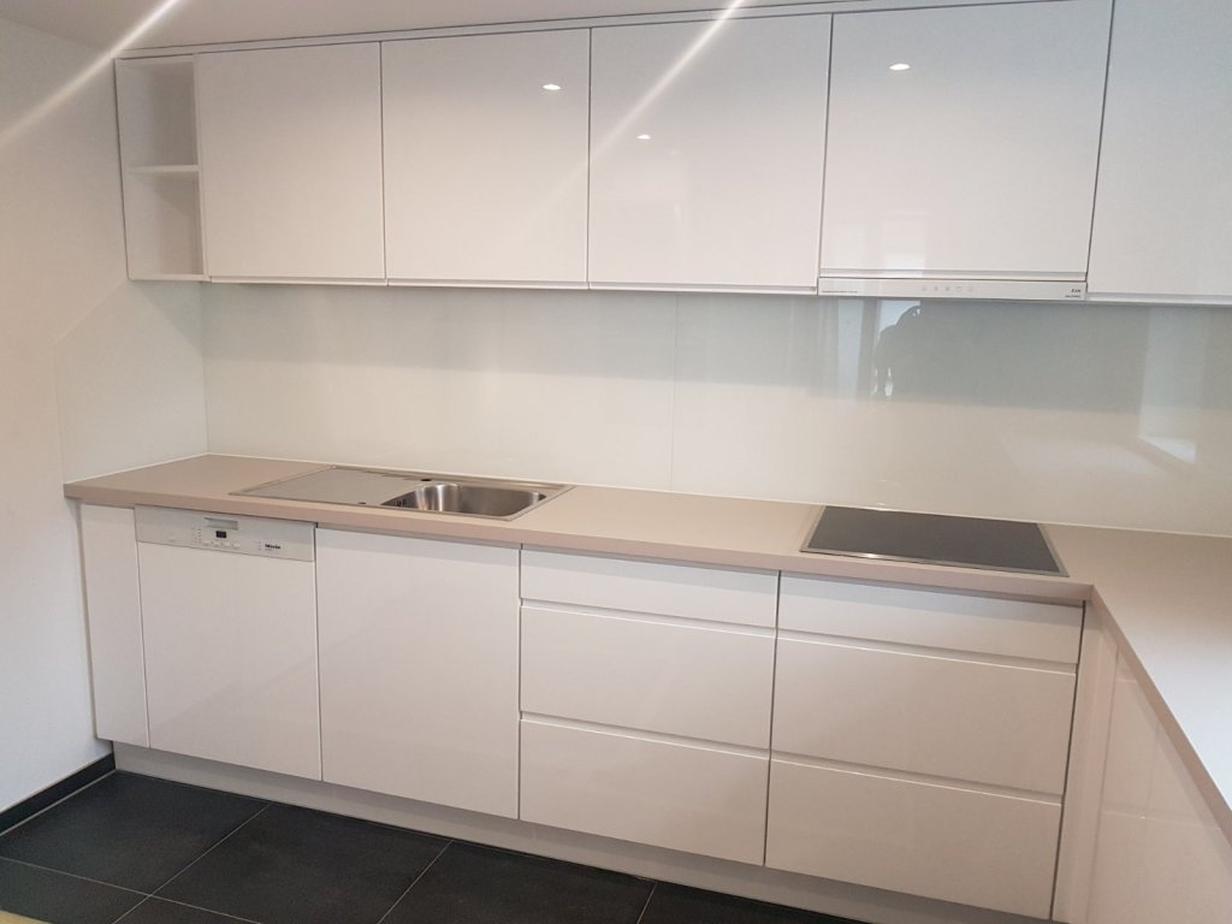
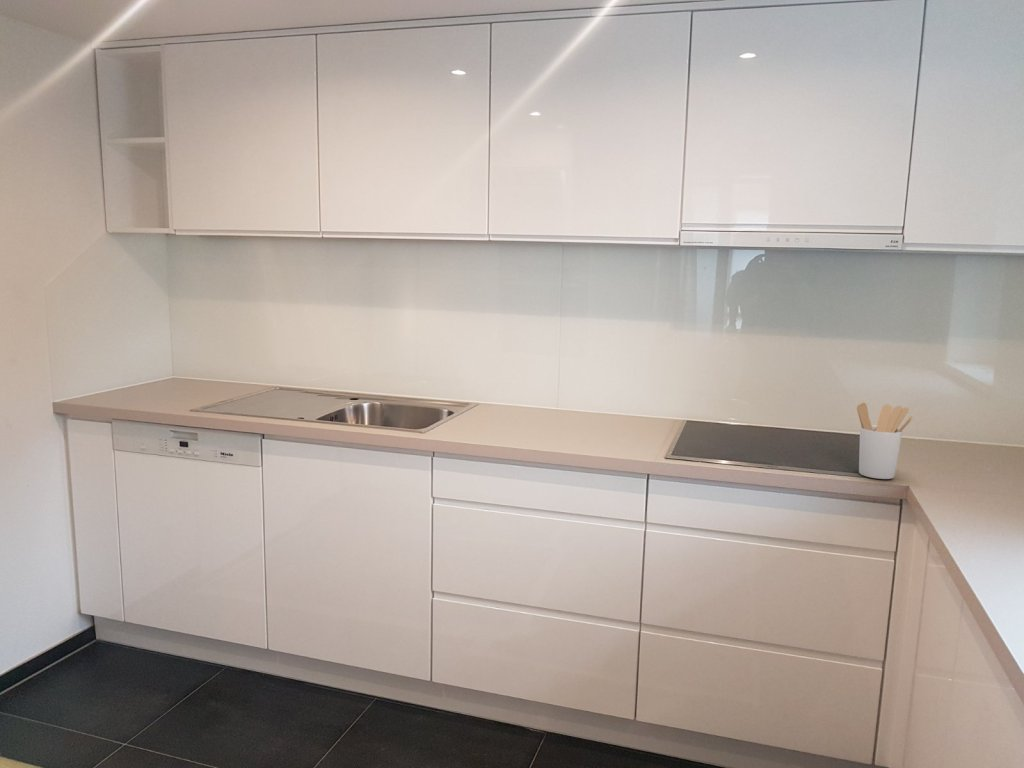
+ utensil holder [856,402,913,480]
